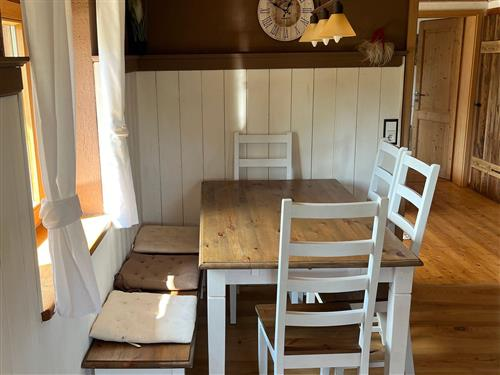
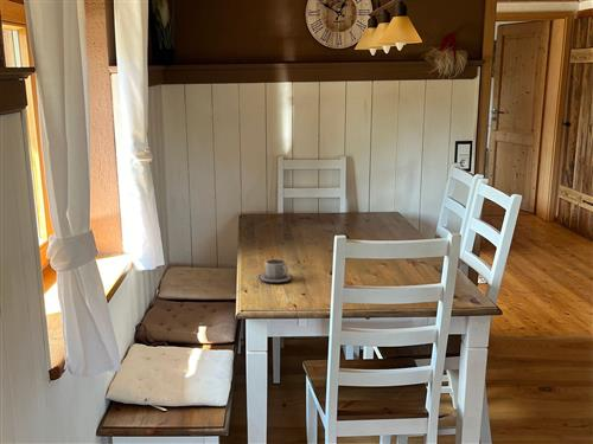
+ cup [257,258,294,283]
